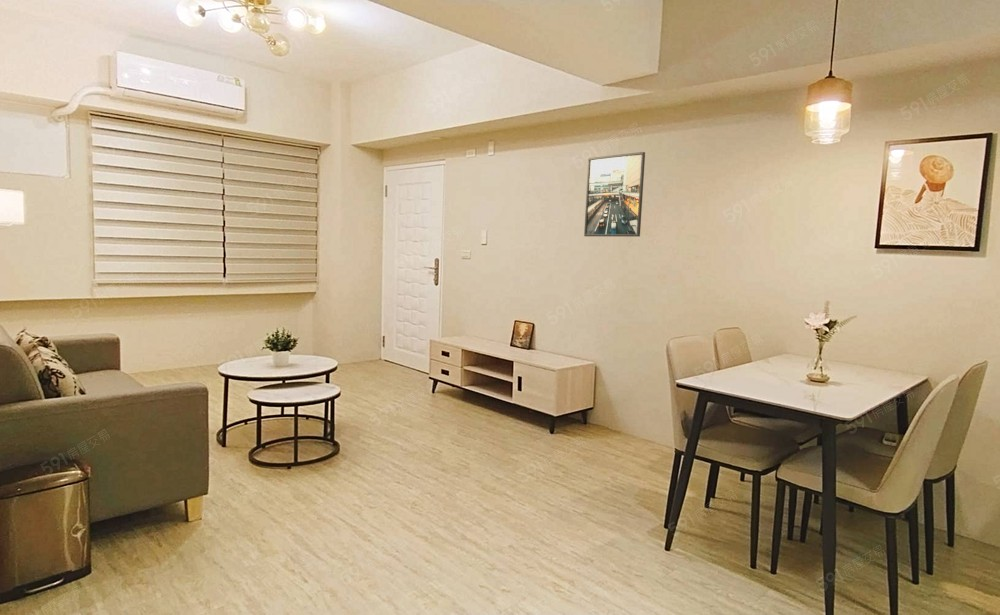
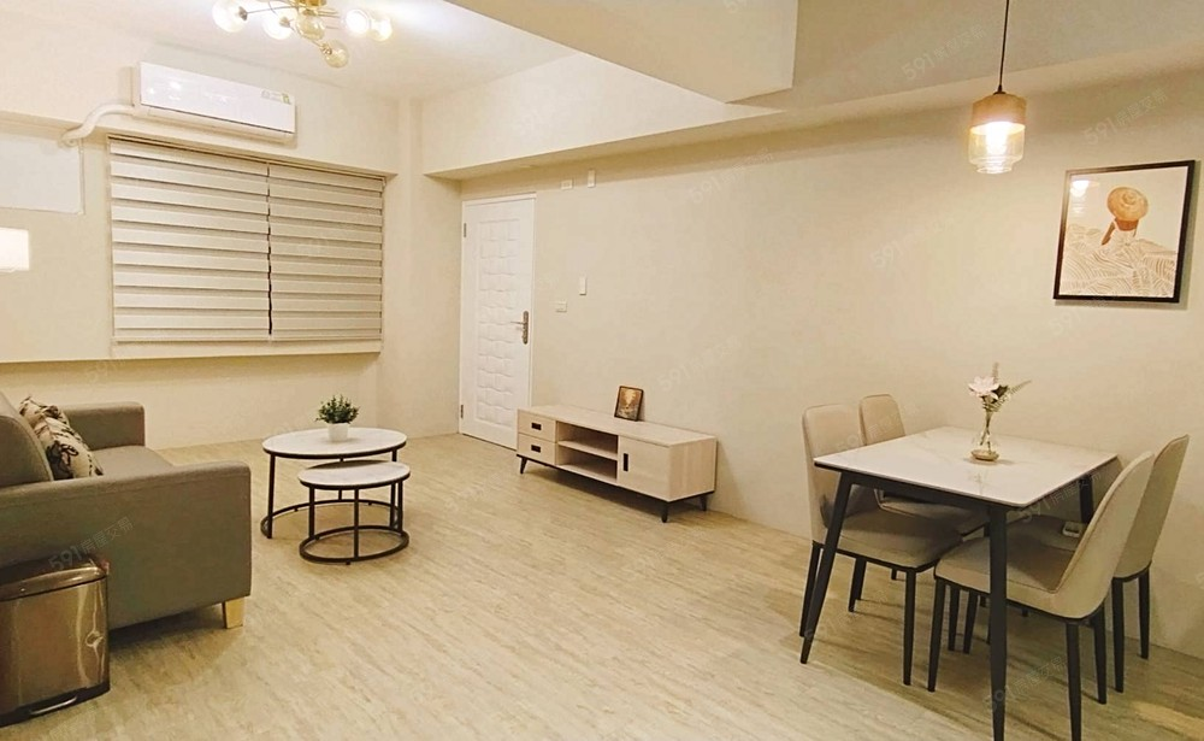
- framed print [583,151,646,238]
